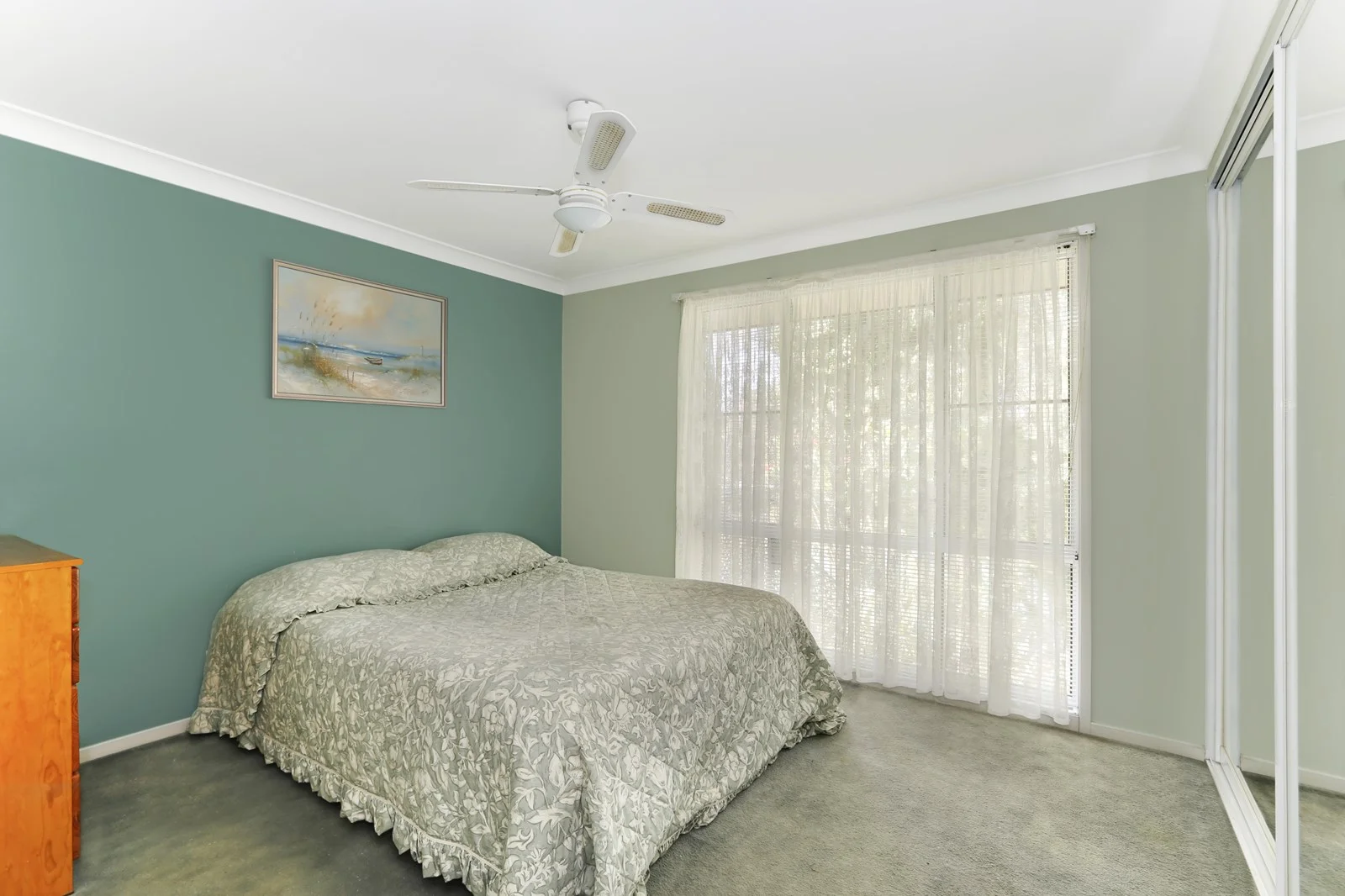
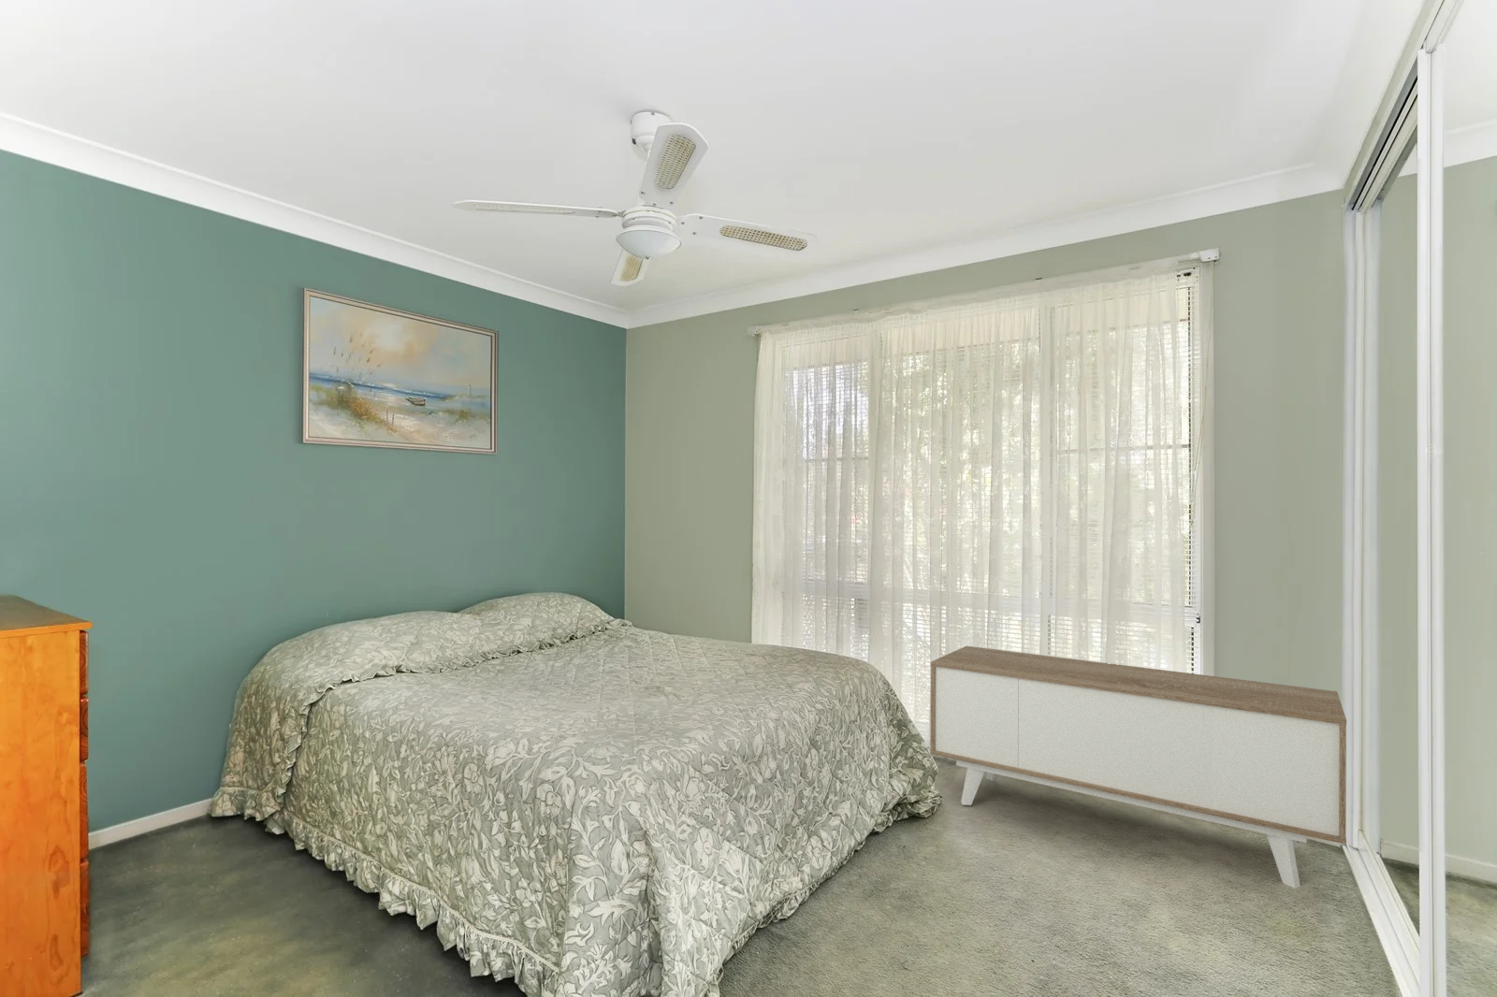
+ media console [929,645,1347,889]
